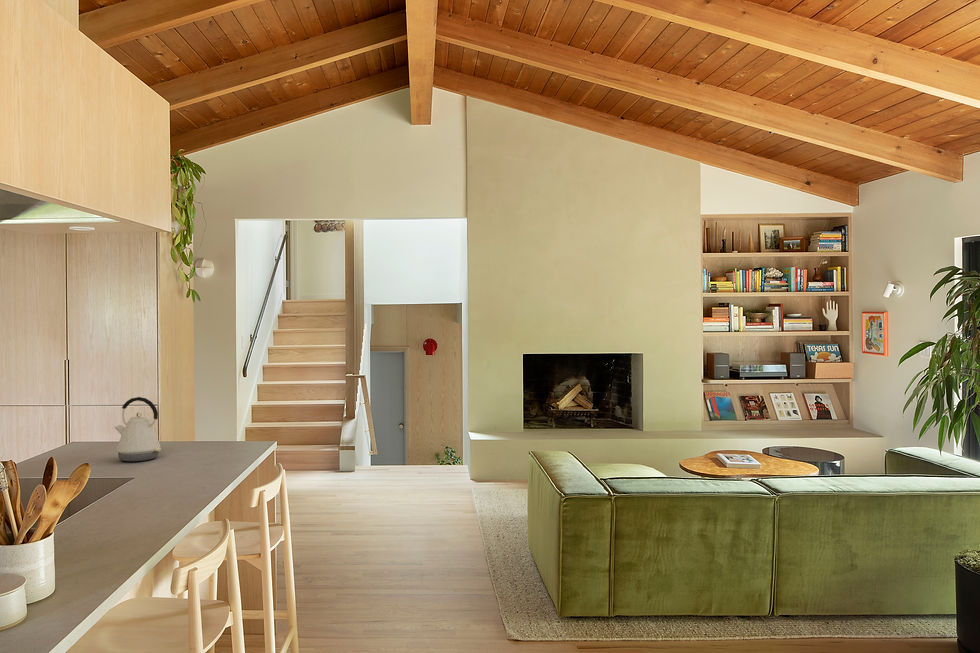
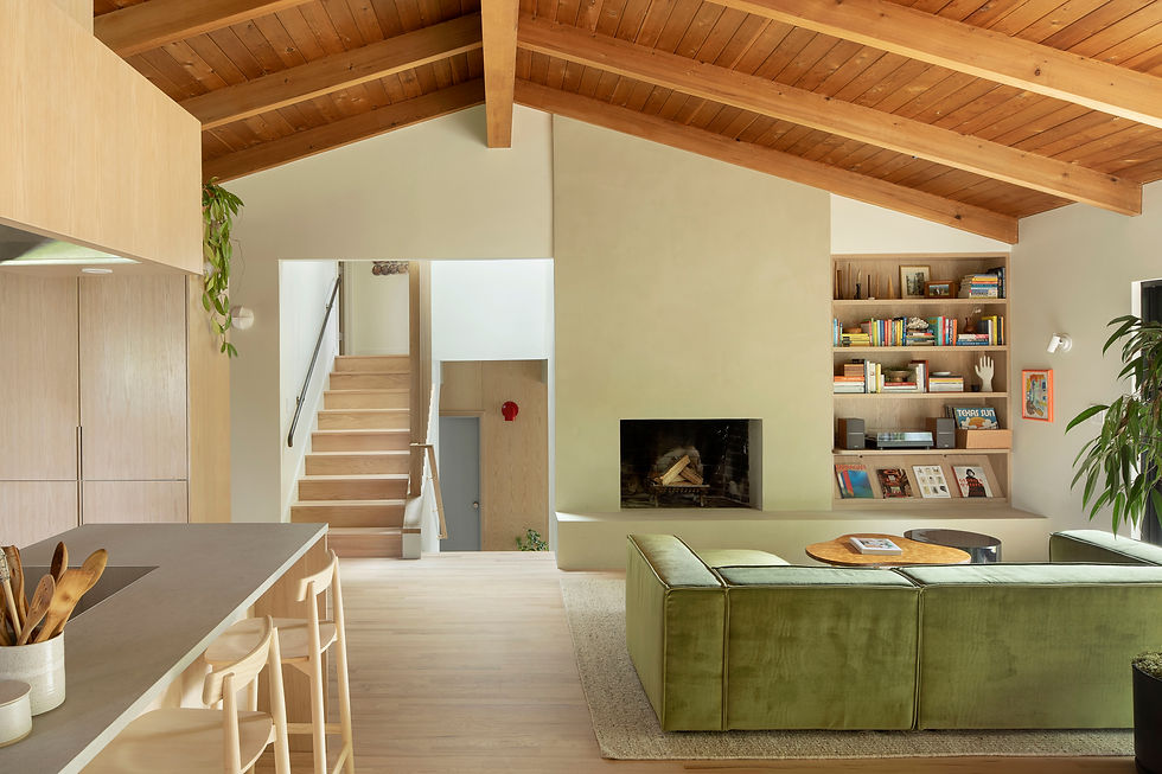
- kettle [114,396,162,462]
